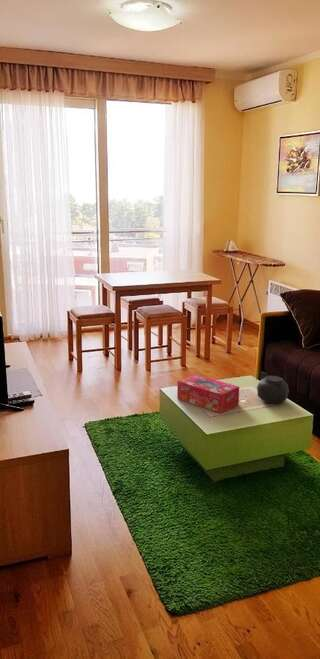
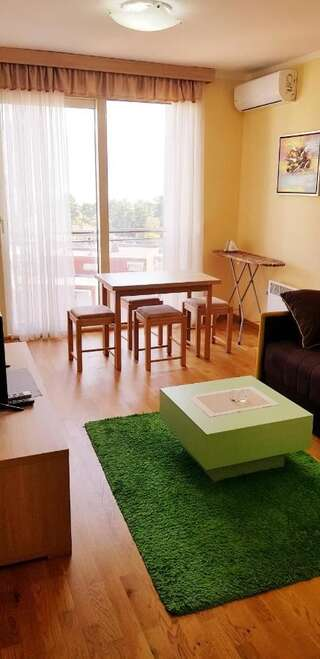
- tissue box [176,373,240,414]
- teapot [254,370,290,405]
